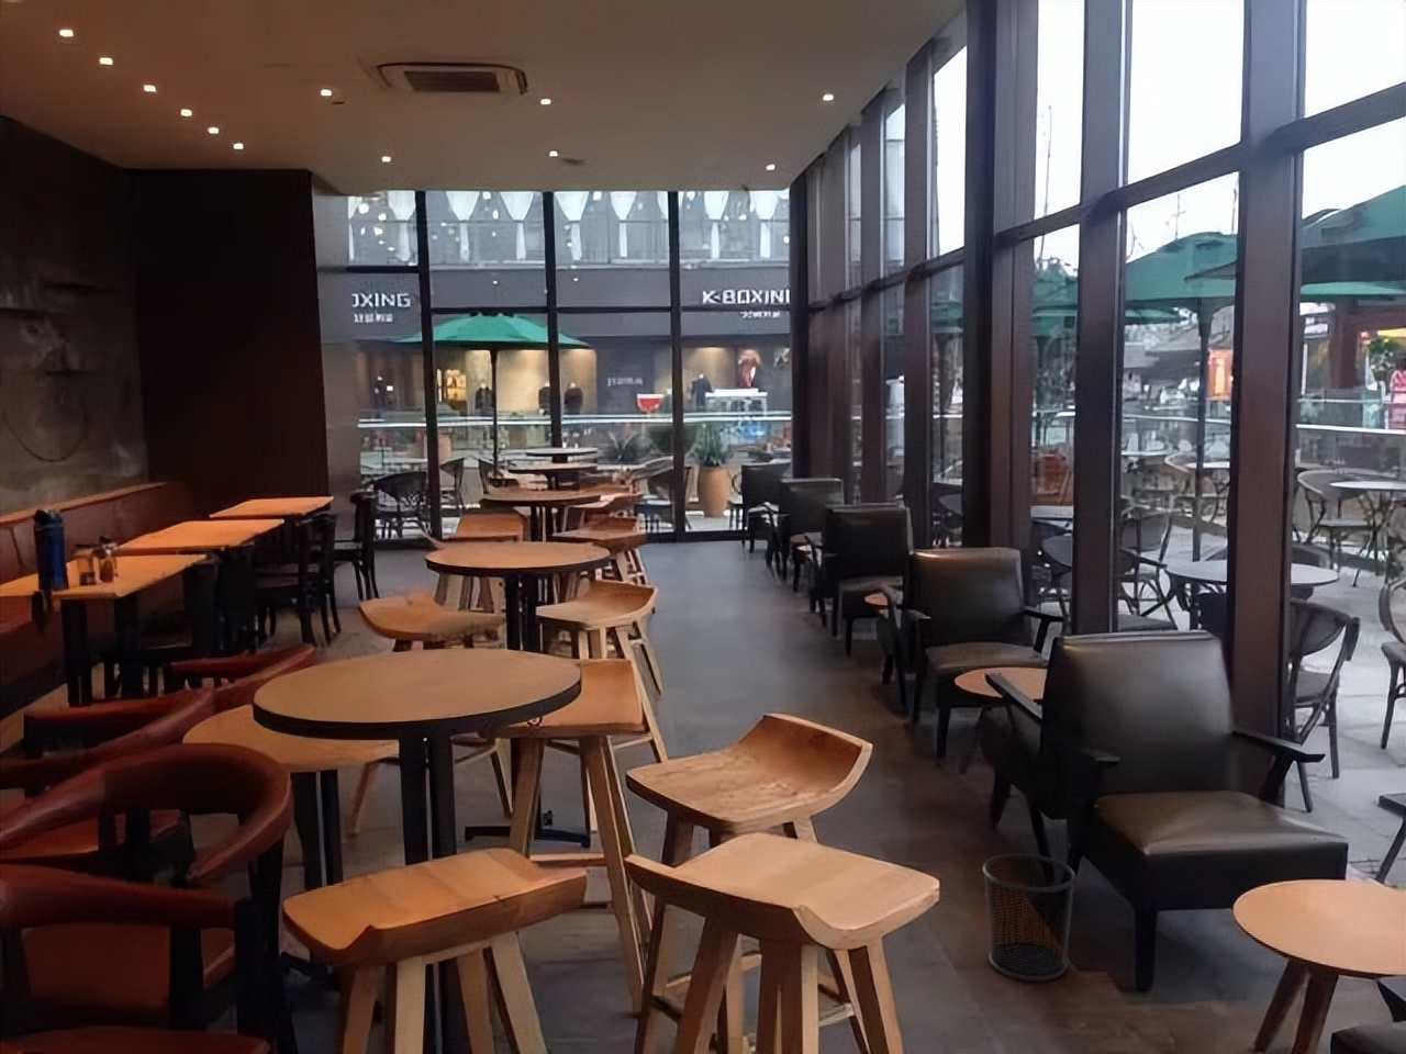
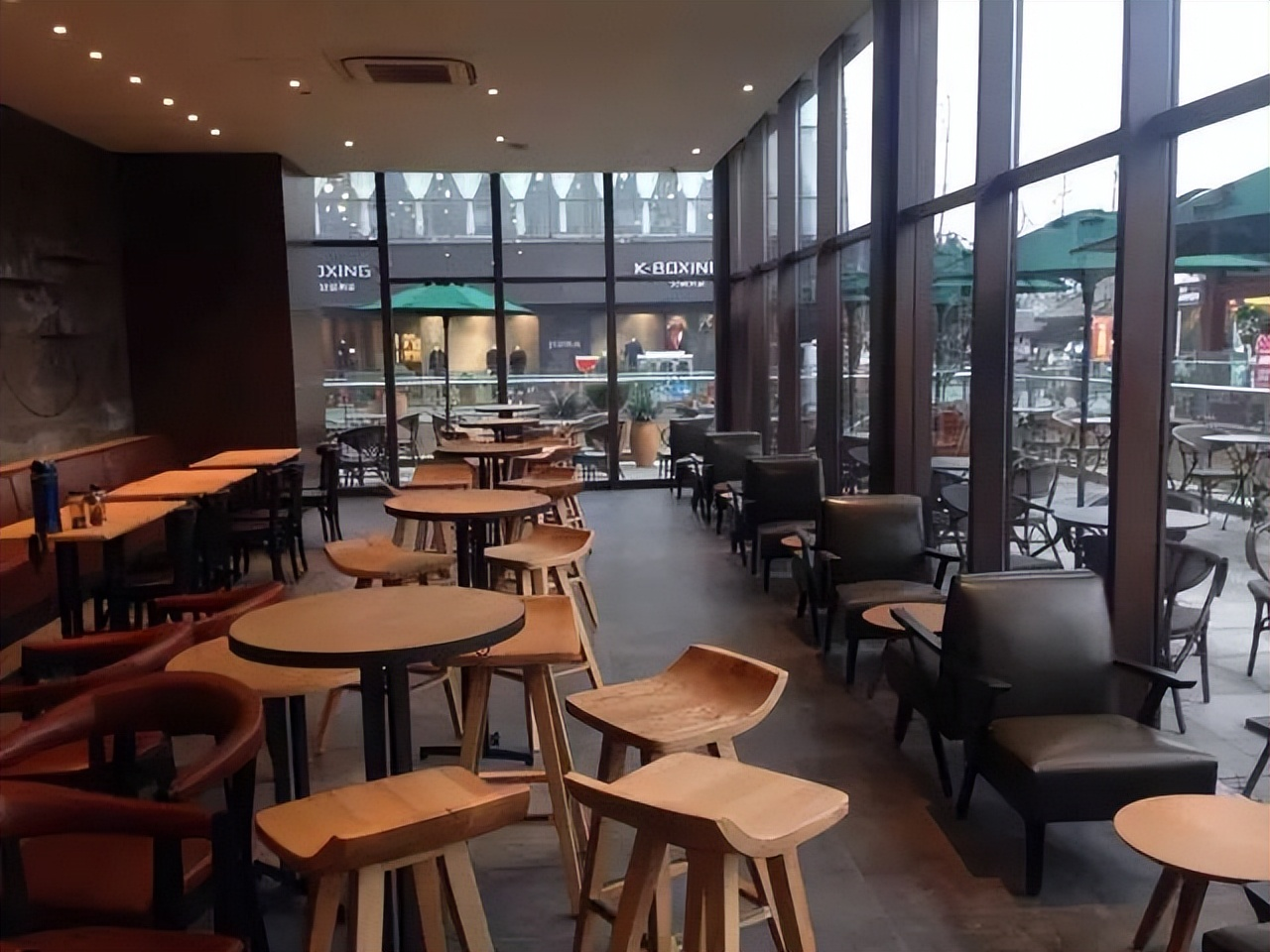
- waste bin [981,854,1077,982]
